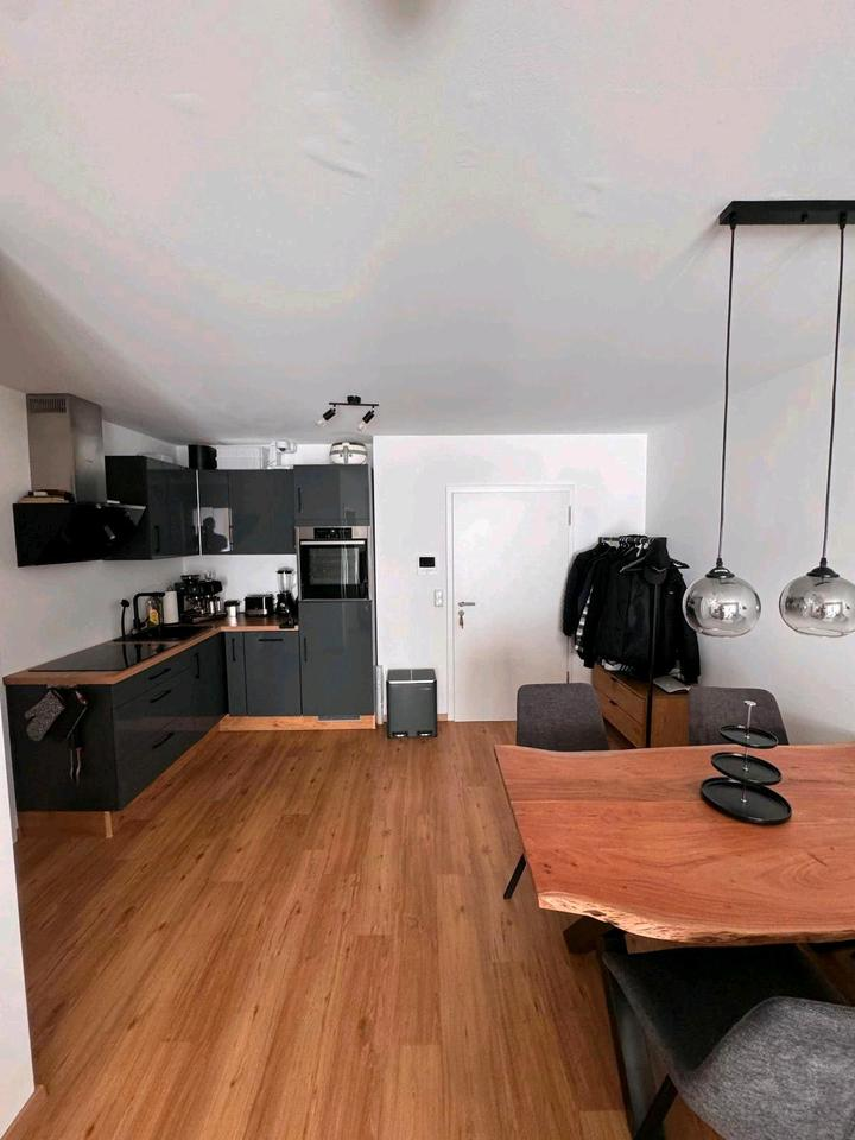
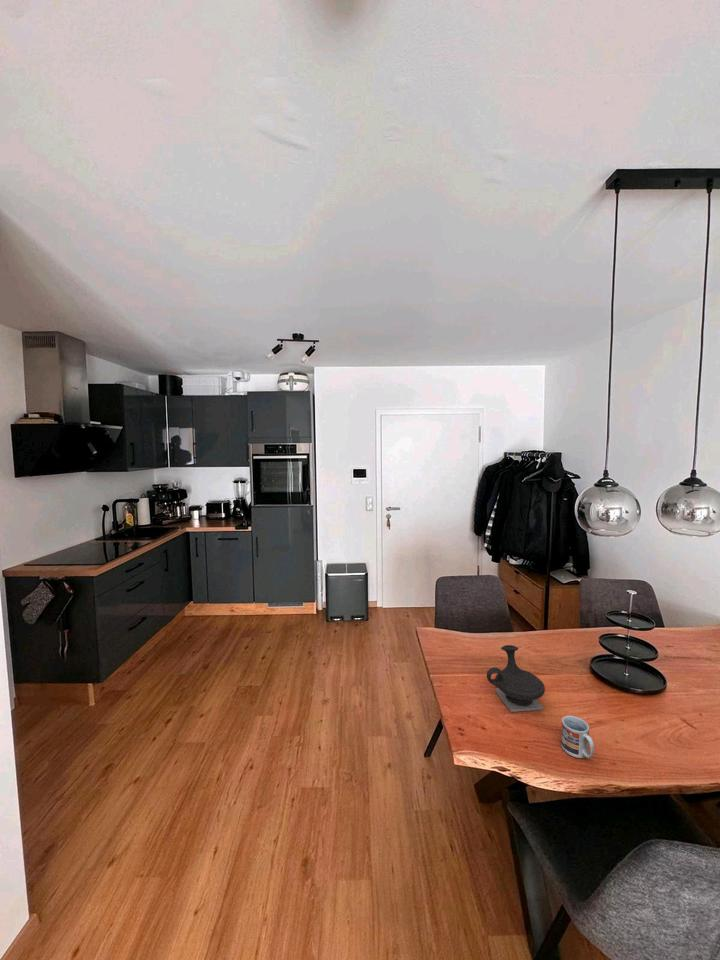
+ cup [560,715,595,759]
+ teapot [486,644,546,713]
